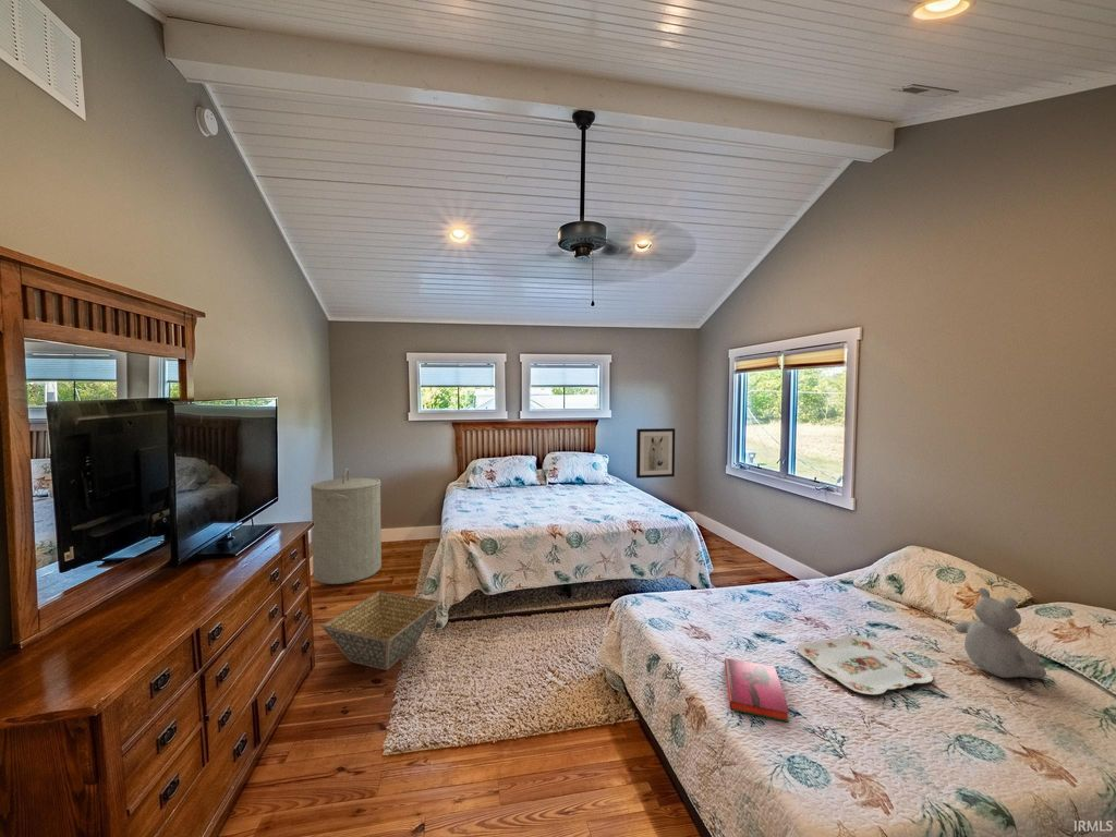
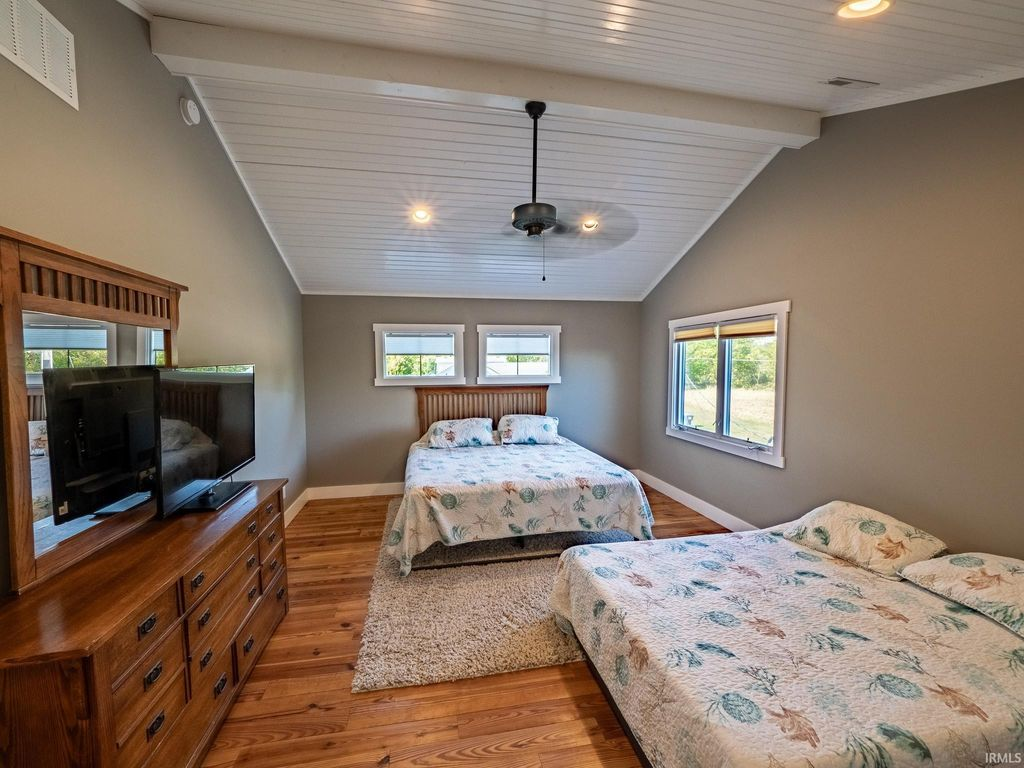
- teddy bear [954,586,1047,679]
- basket [320,590,440,671]
- hardback book [724,657,790,723]
- laundry hamper [310,468,383,585]
- serving tray [797,634,934,696]
- wall art [635,427,676,480]
